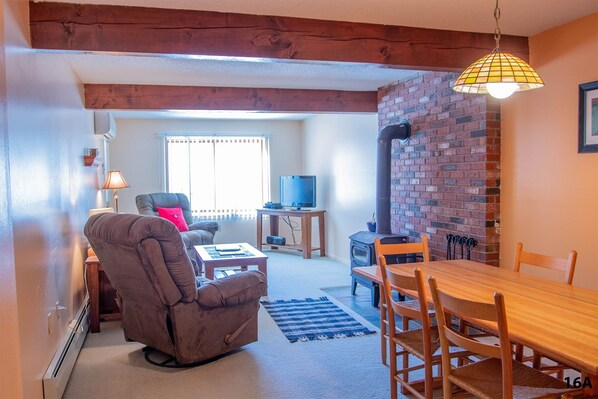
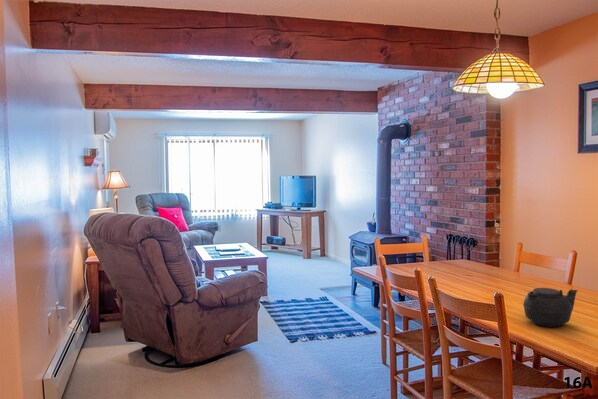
+ teapot [522,287,579,328]
